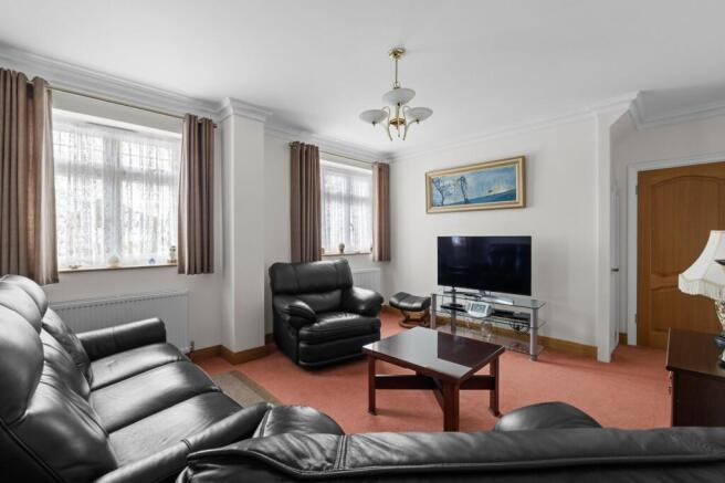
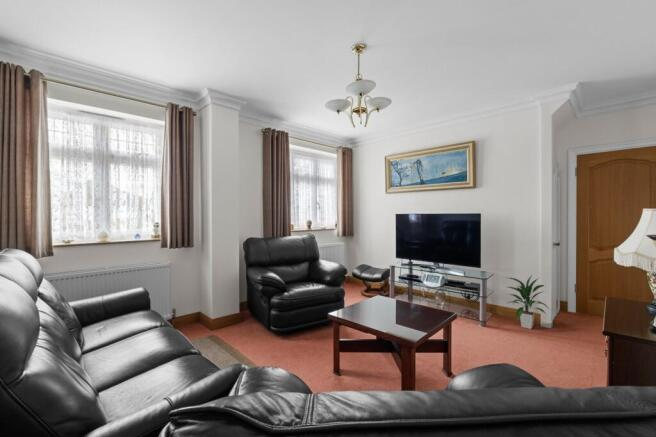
+ indoor plant [503,274,550,330]
